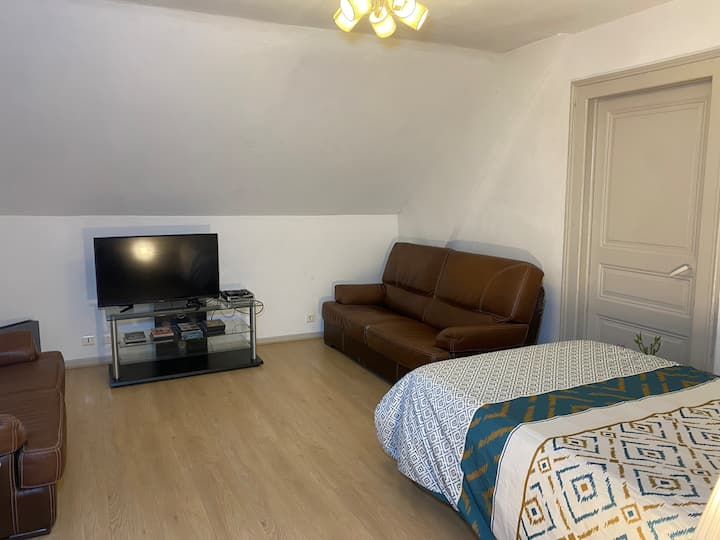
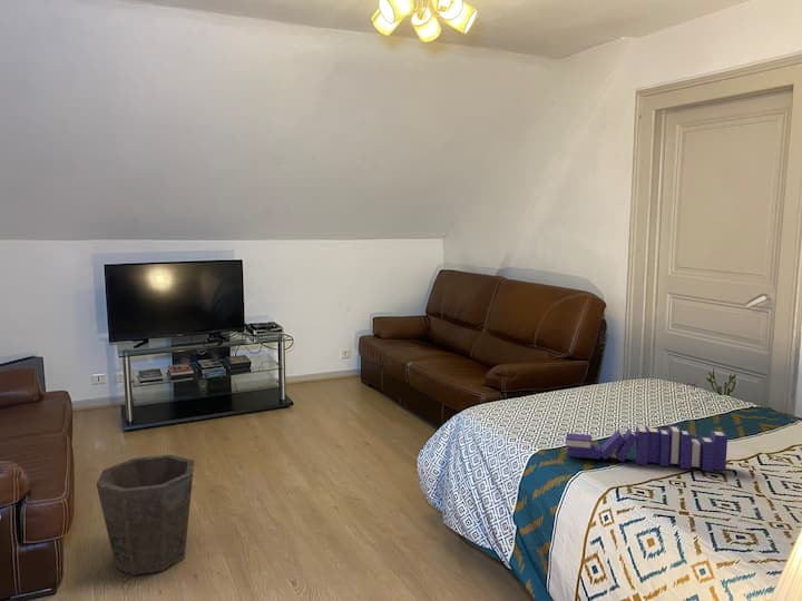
+ book [565,424,728,473]
+ waste bin [96,454,195,577]
